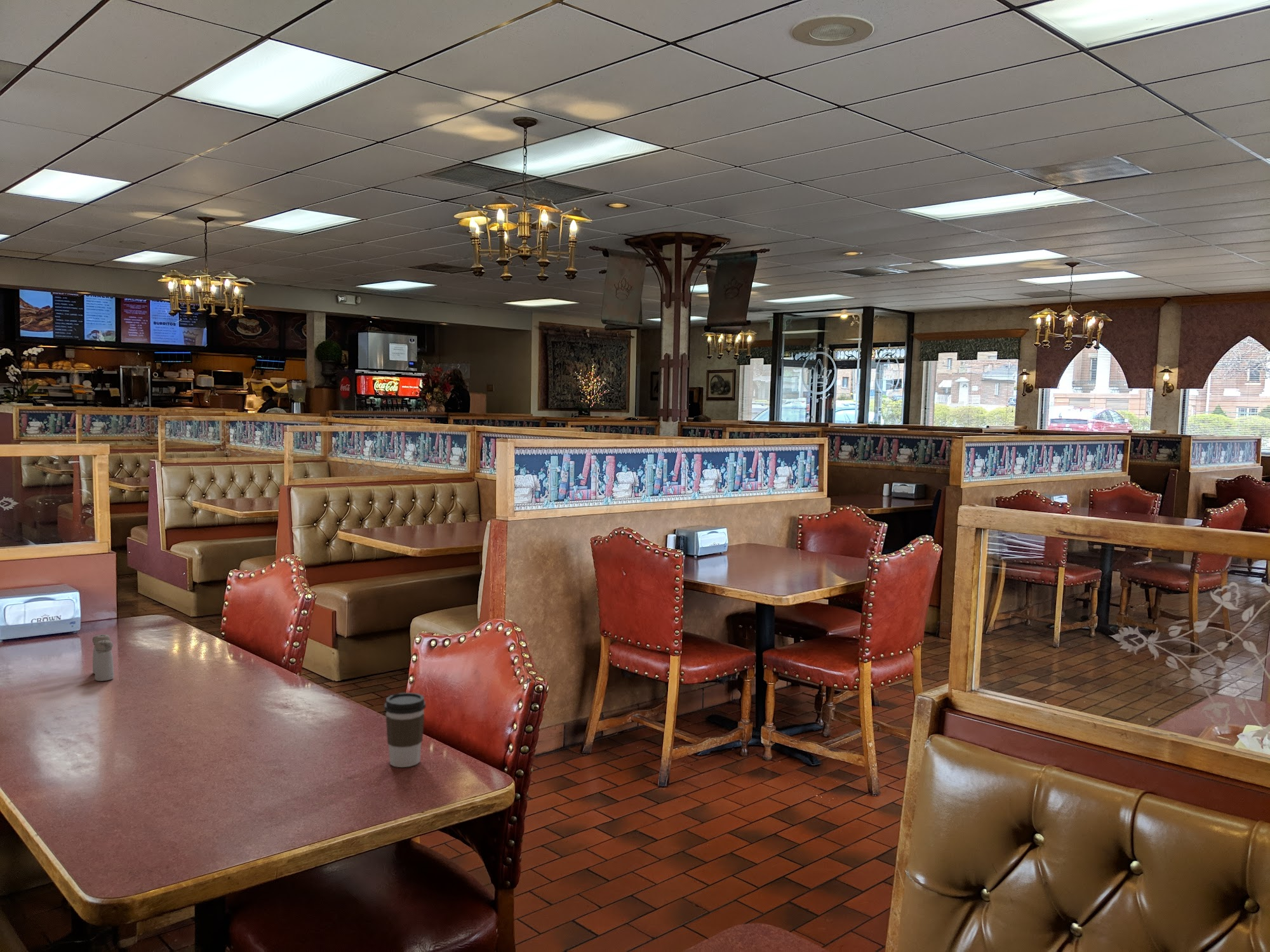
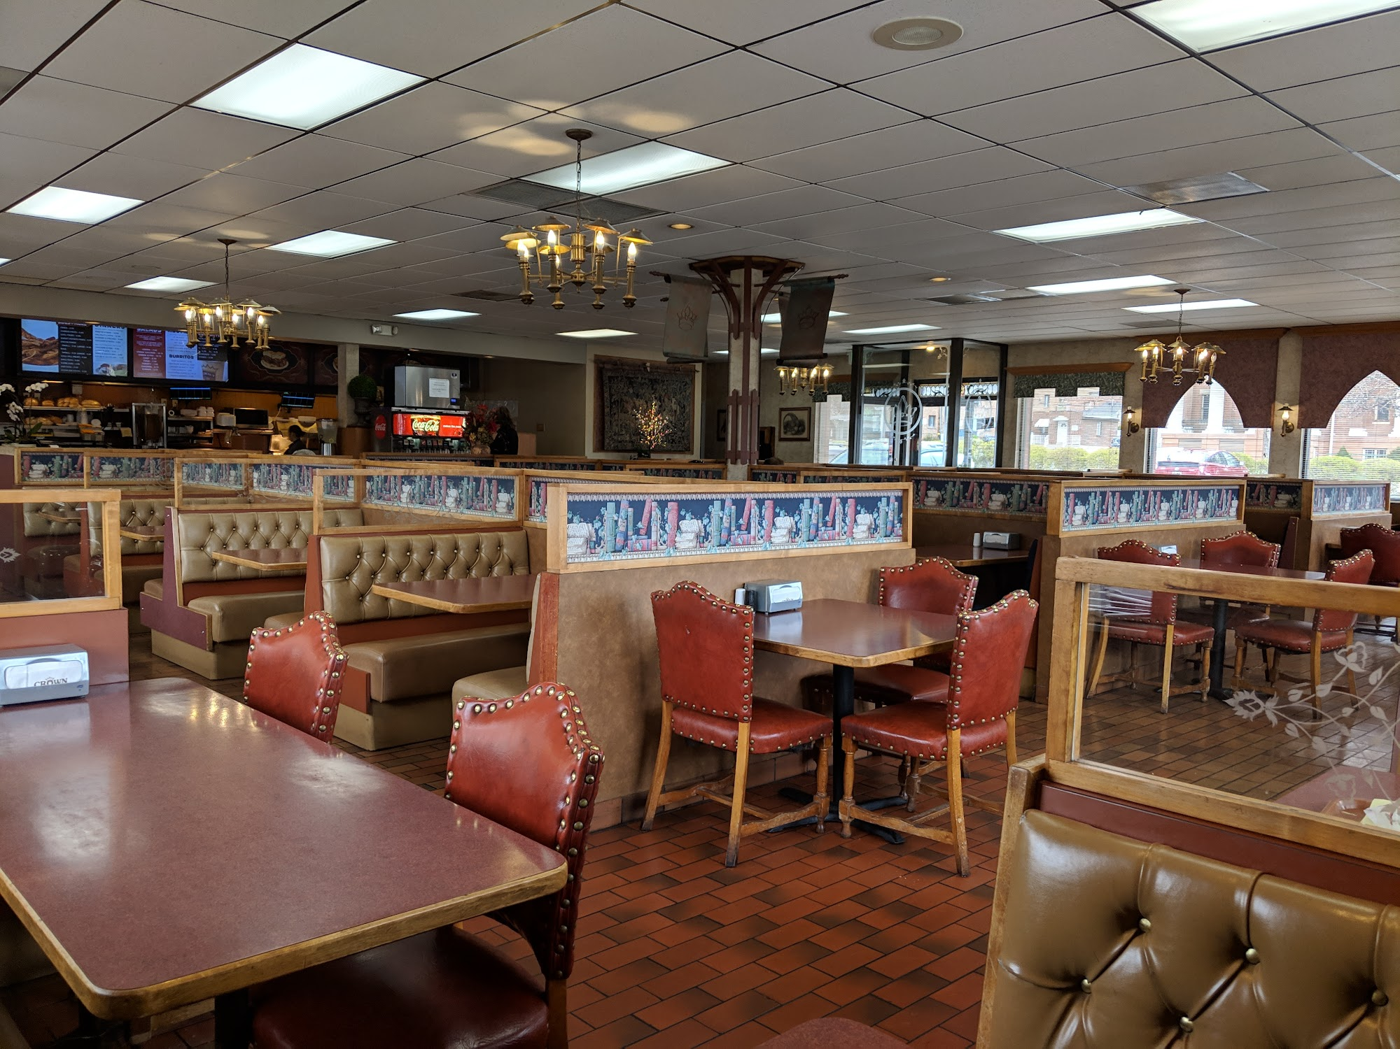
- coffee cup [384,692,427,768]
- salt and pepper shaker [91,634,114,682]
